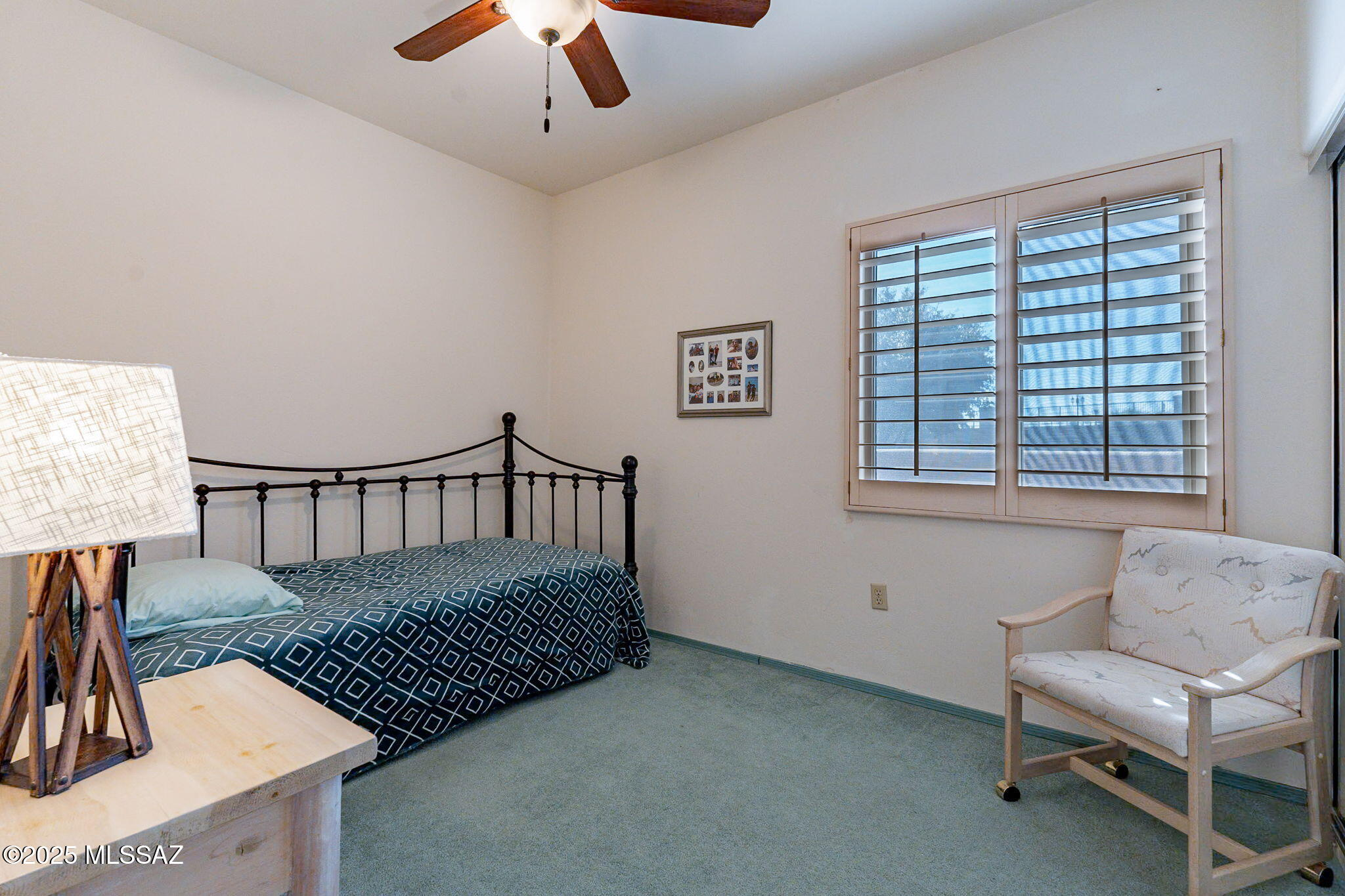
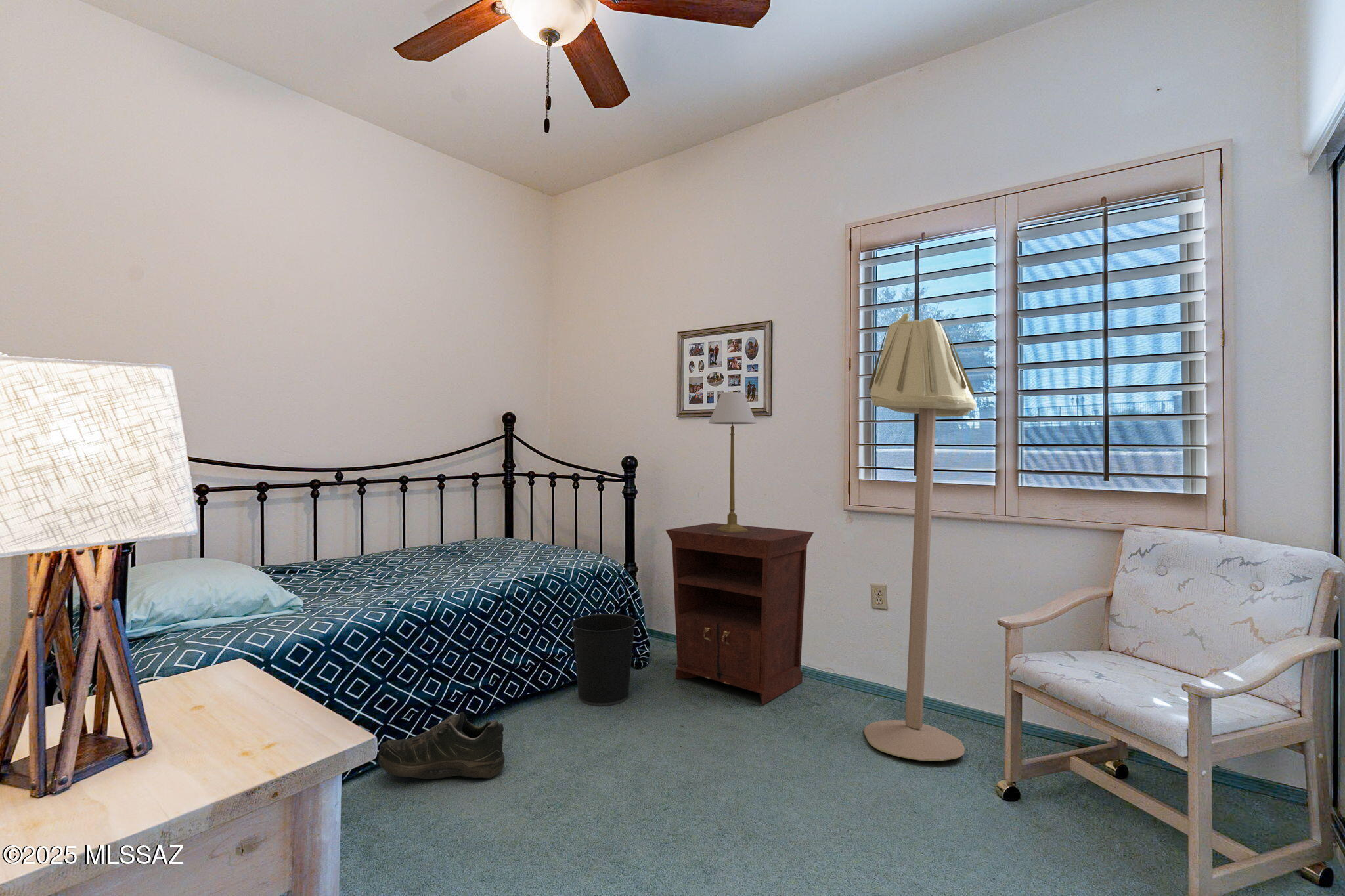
+ floor lamp [864,313,977,761]
+ table lamp [708,391,757,533]
+ wastebasket [571,613,637,707]
+ nightstand [665,523,814,706]
+ shoe [377,712,506,780]
